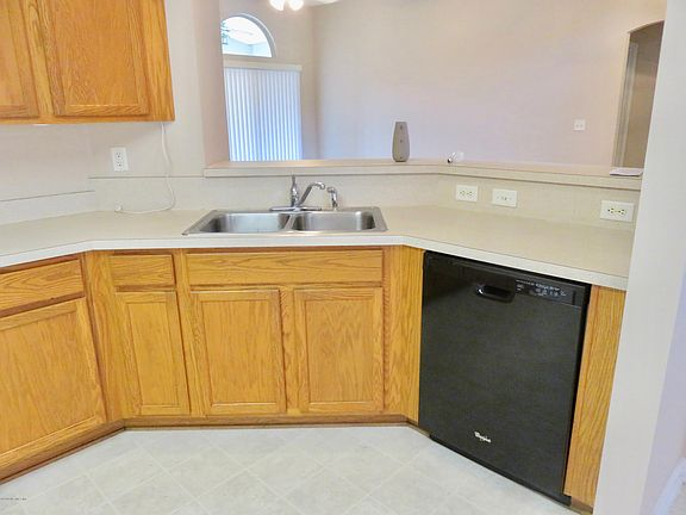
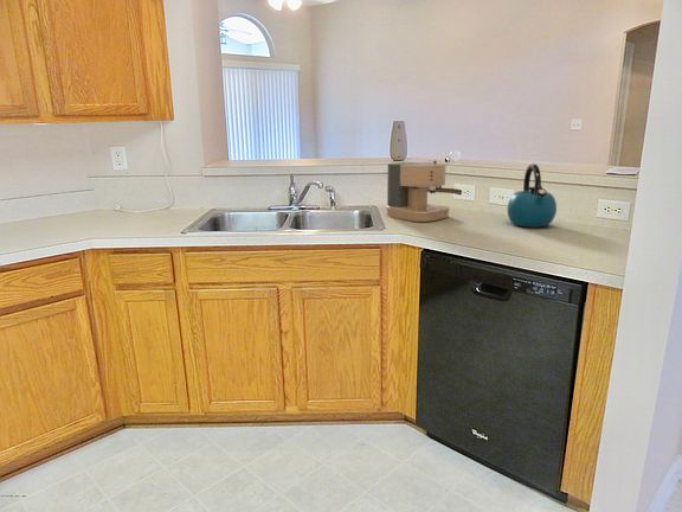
+ kettle [506,164,558,229]
+ coffee maker [385,159,463,223]
